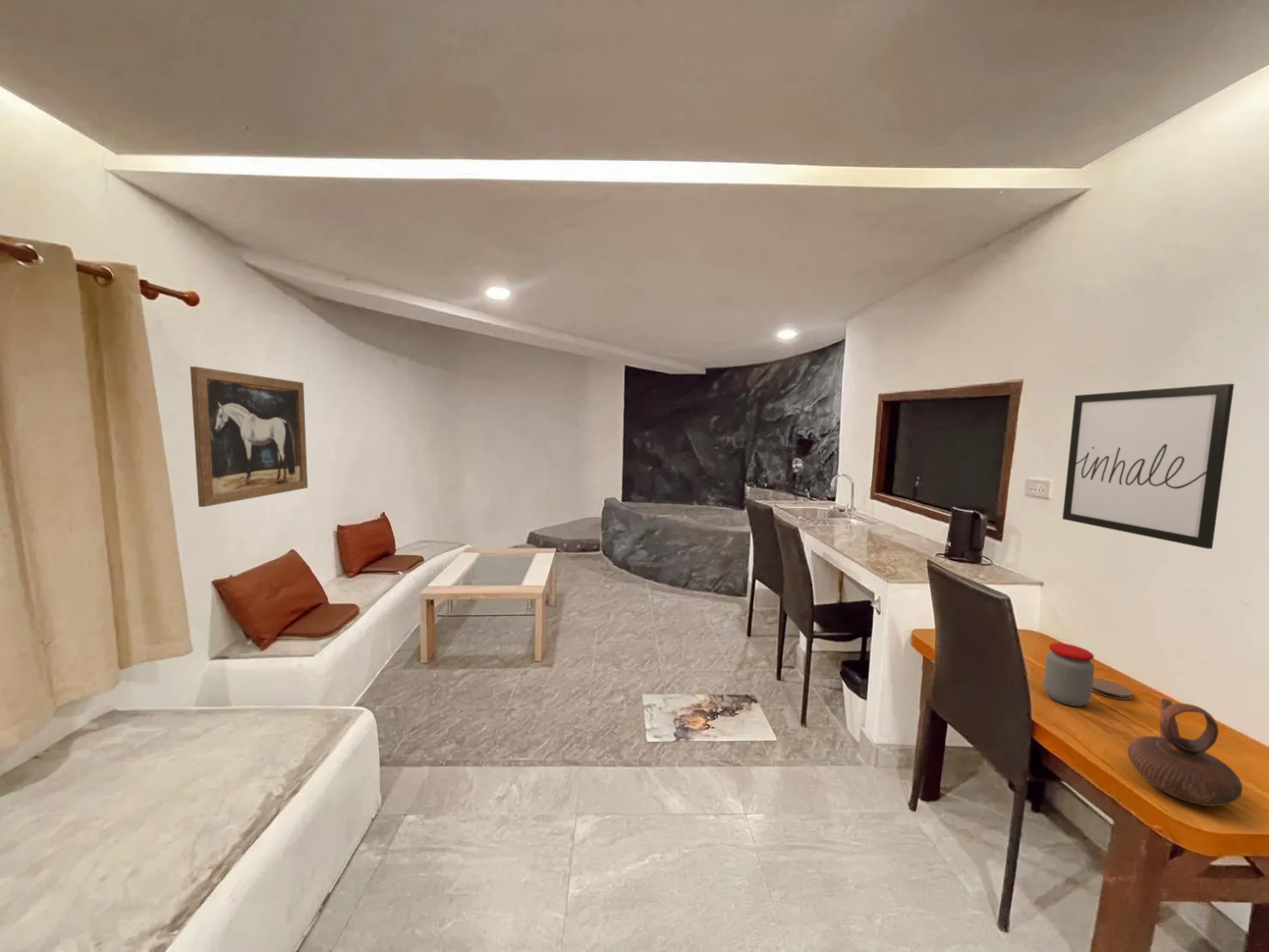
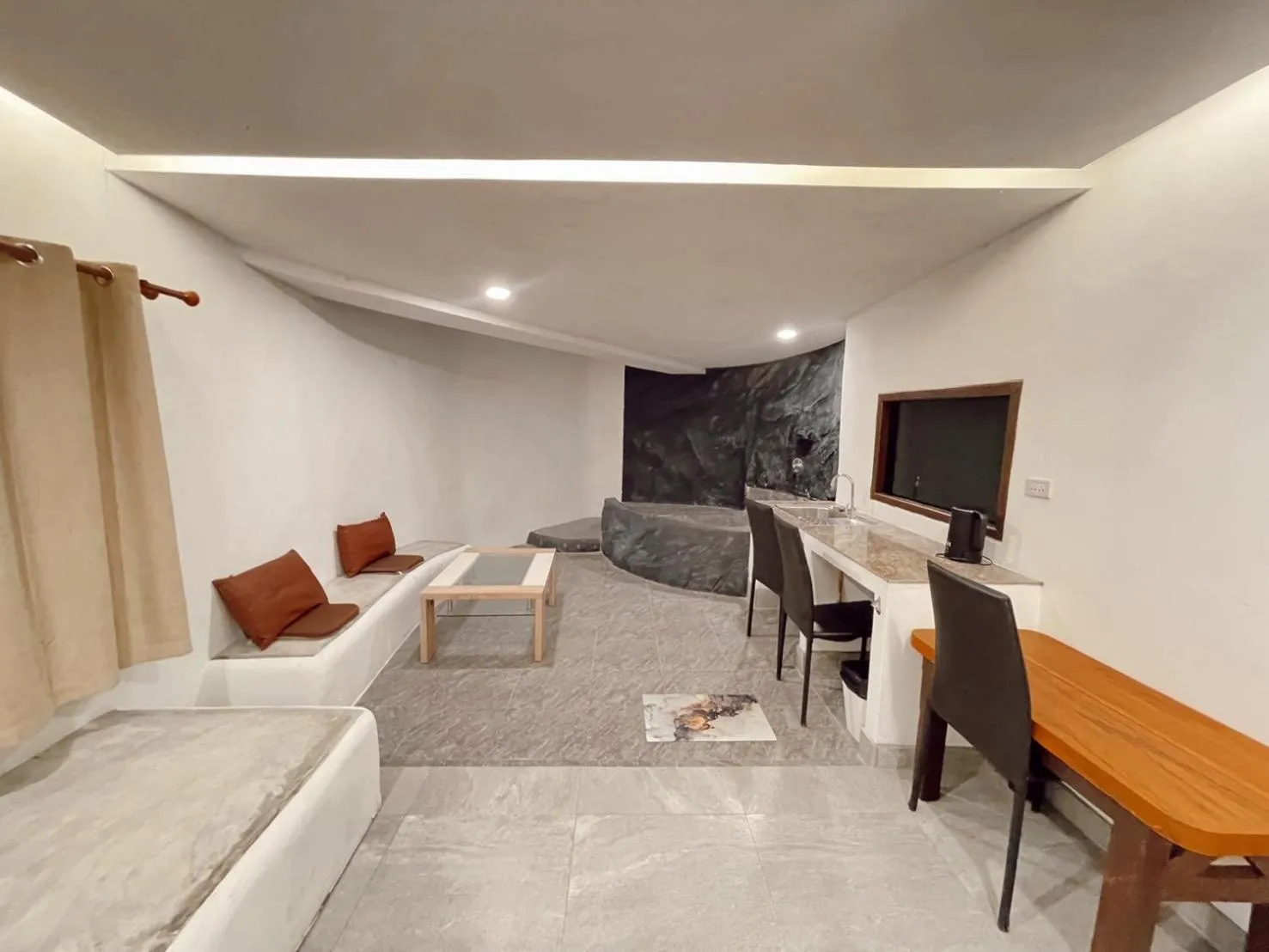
- jar [1043,642,1095,707]
- wall art [1062,383,1235,550]
- wall art [189,366,308,508]
- coaster [1092,677,1133,701]
- teapot [1126,698,1243,807]
